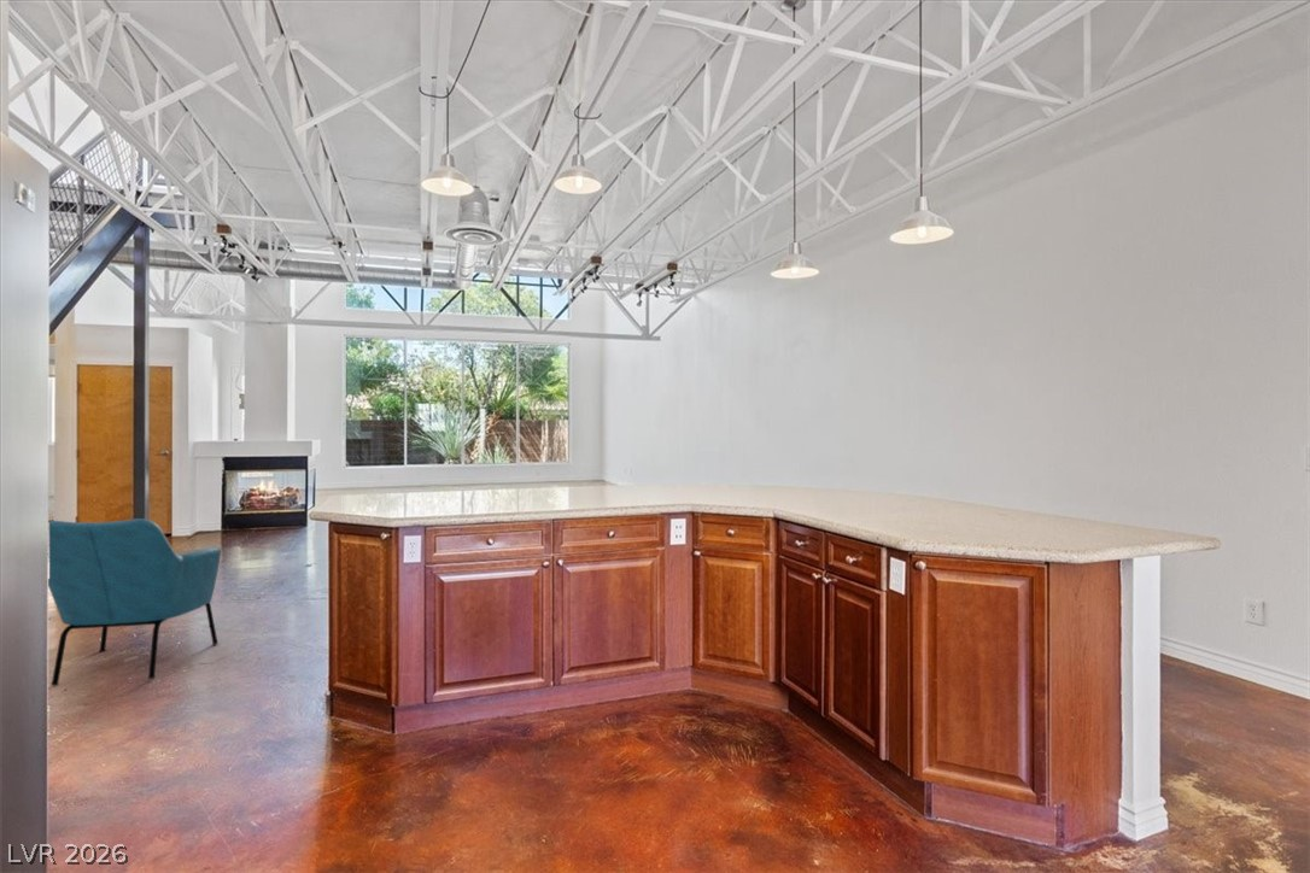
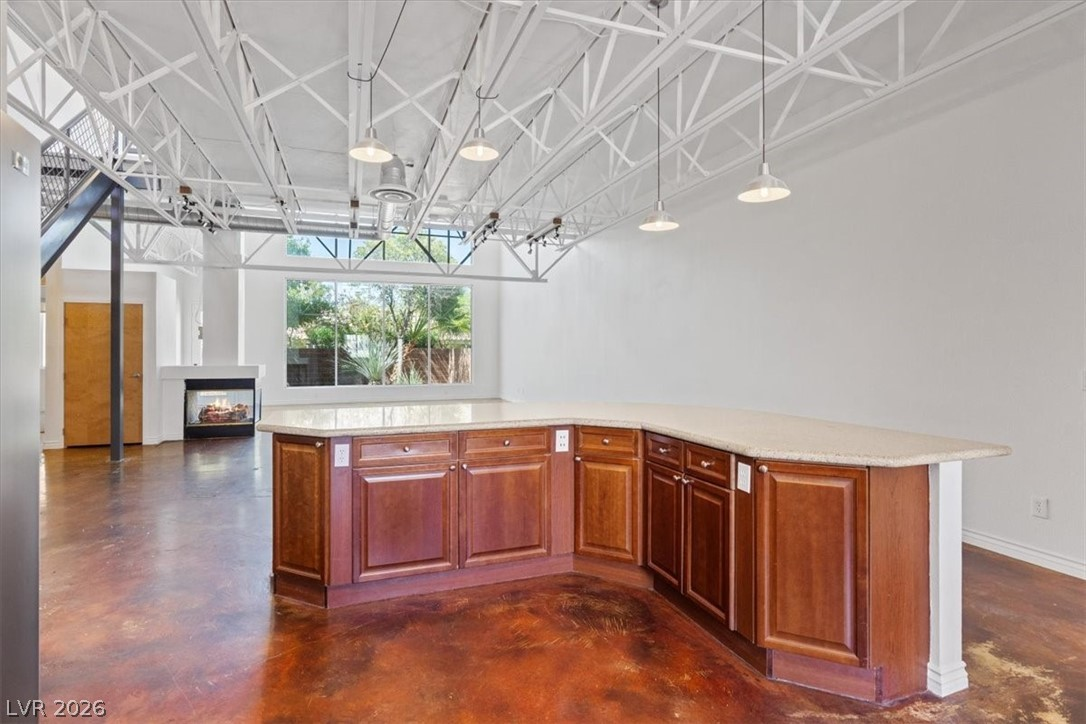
- armchair [47,517,222,687]
